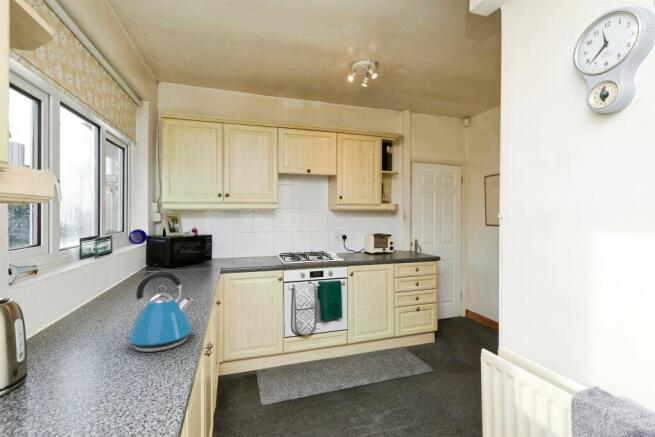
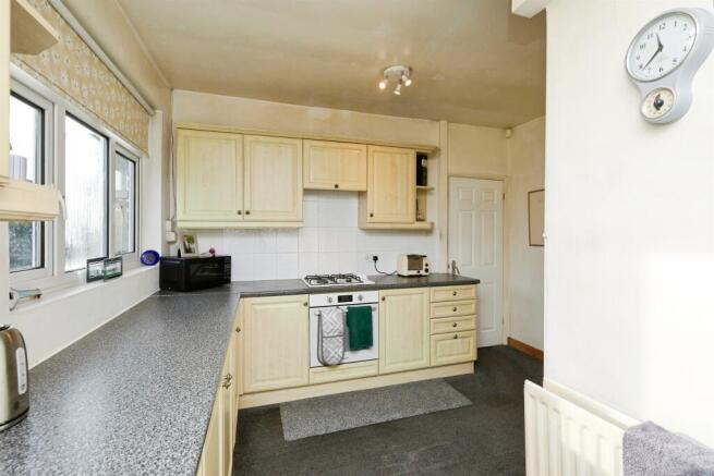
- kettle [122,271,194,353]
